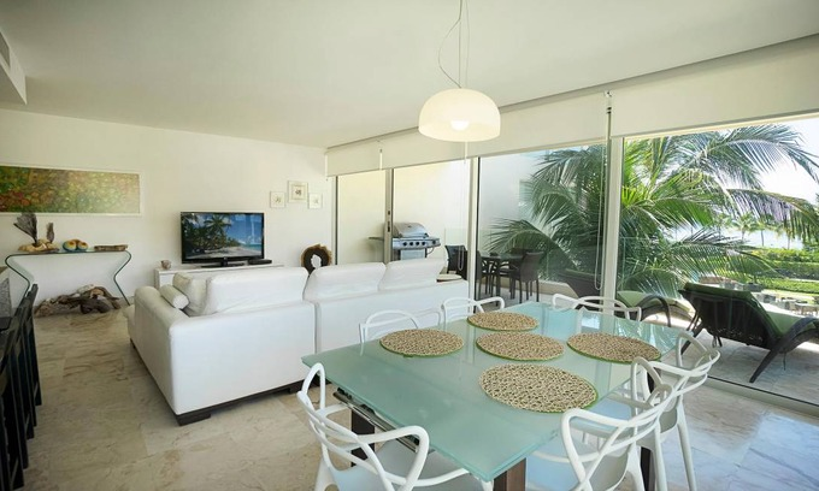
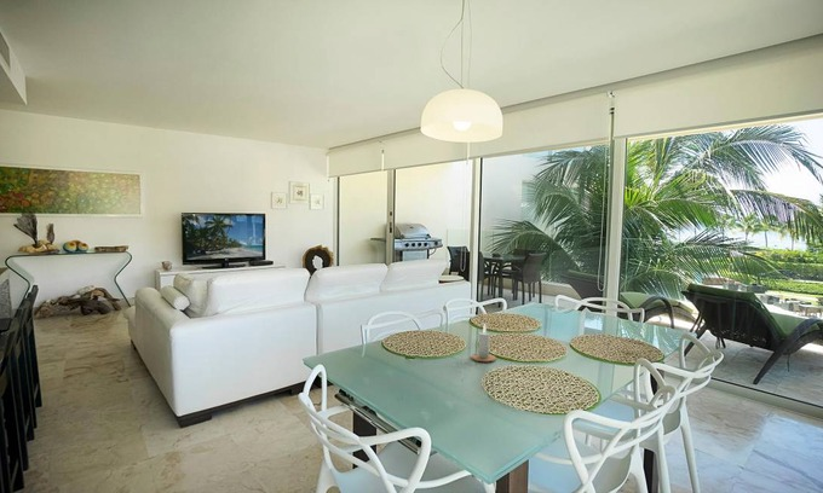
+ candle [470,321,497,362]
